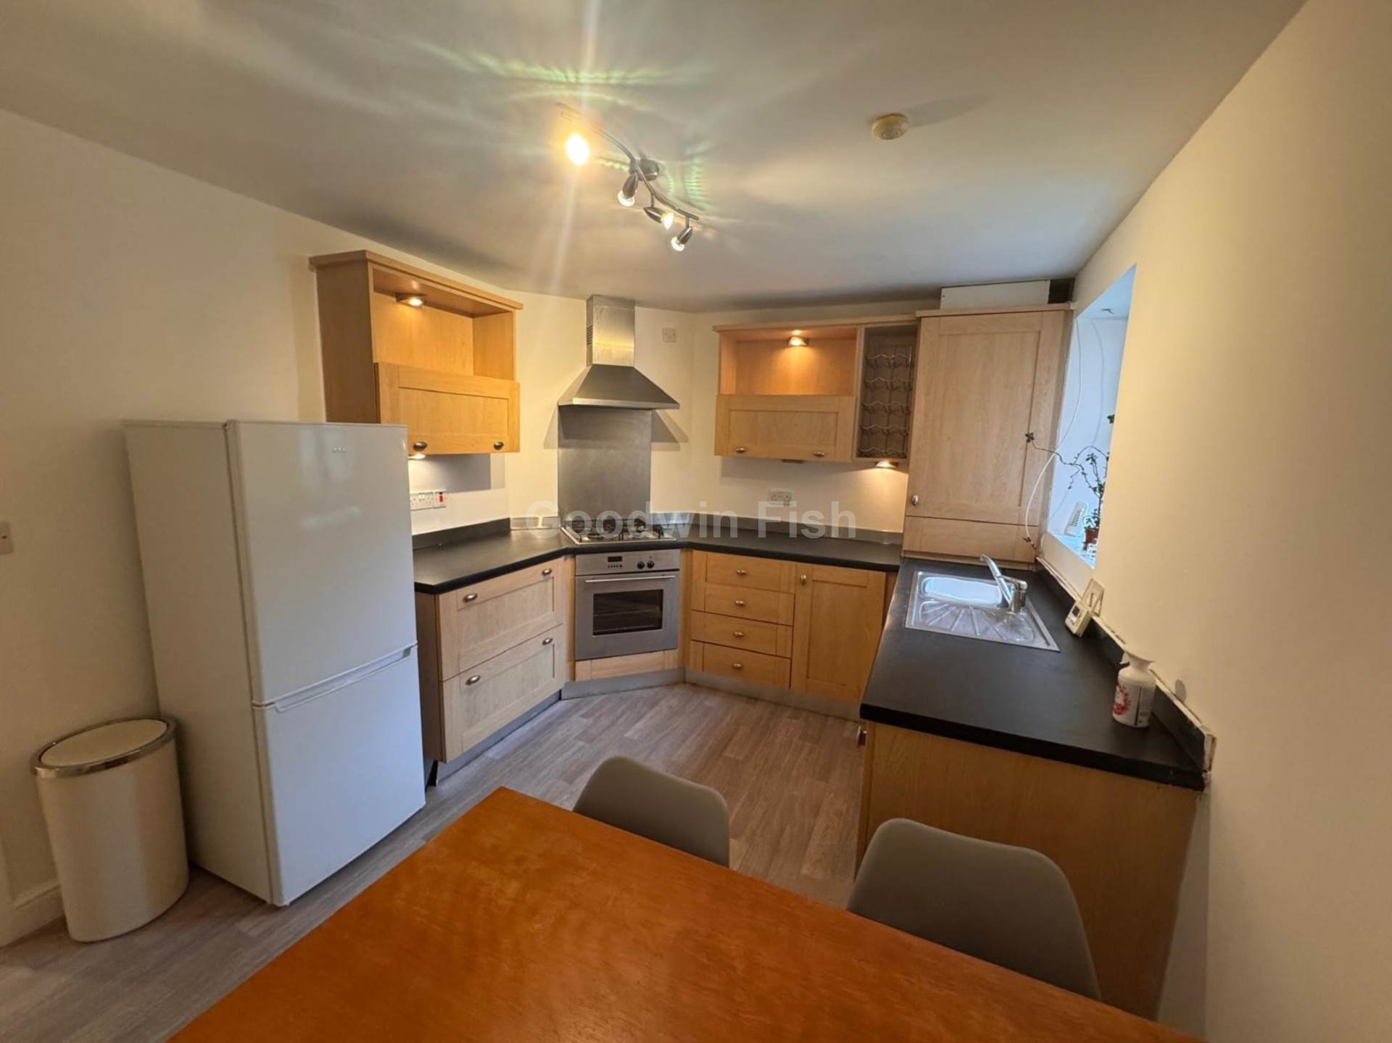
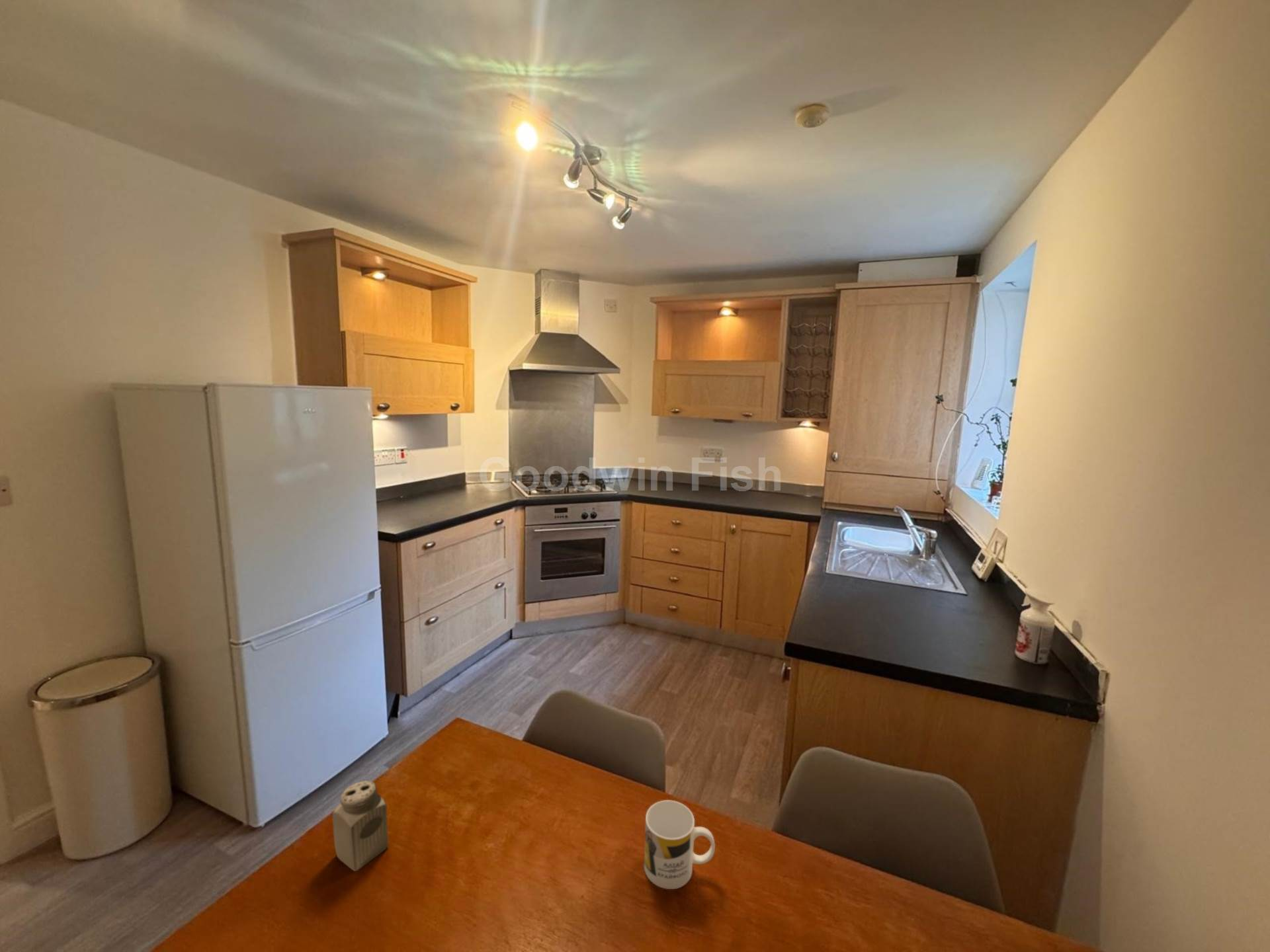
+ mug [644,799,716,890]
+ salt shaker [332,780,389,872]
